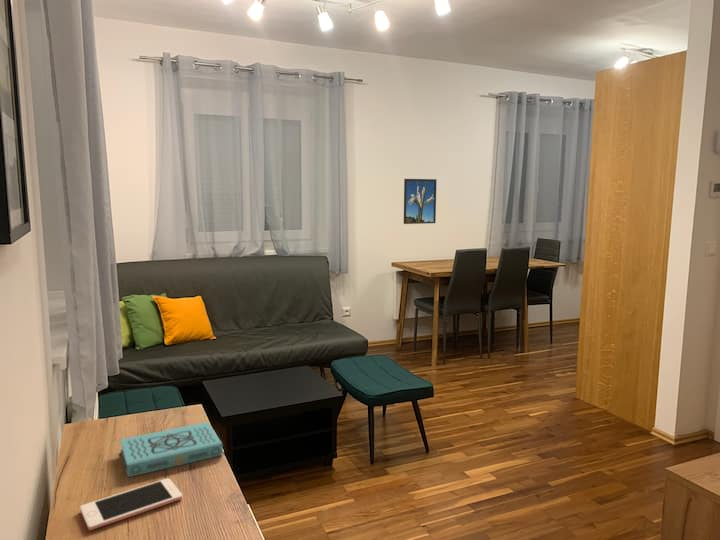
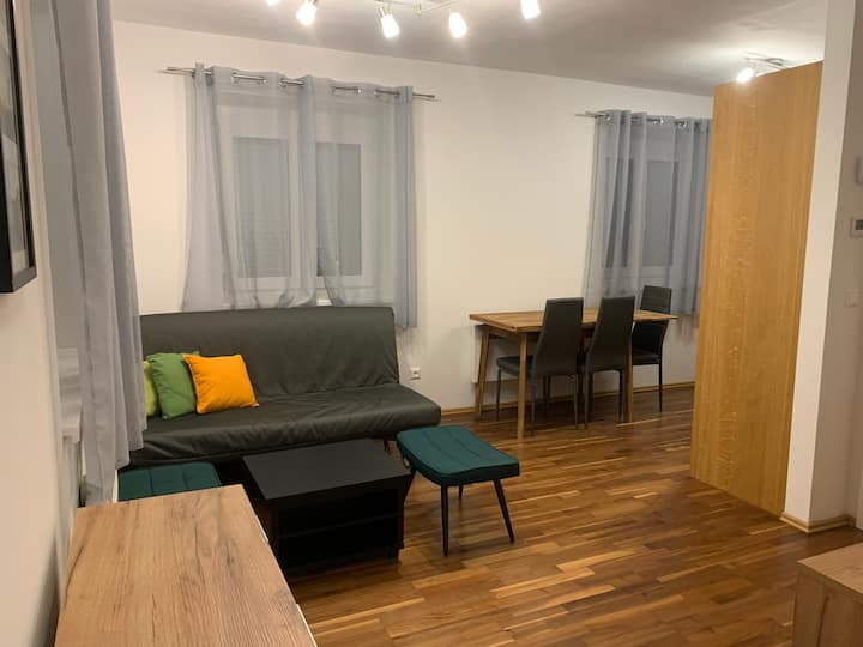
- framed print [403,178,438,225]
- book [119,421,224,478]
- cell phone [79,477,183,531]
